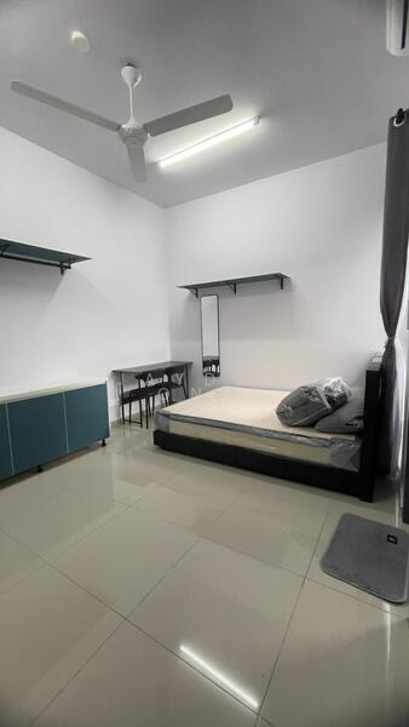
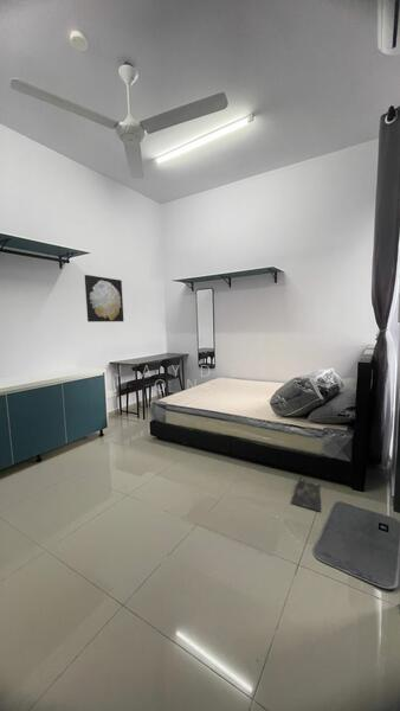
+ wall art [84,274,124,324]
+ bag [290,475,322,512]
